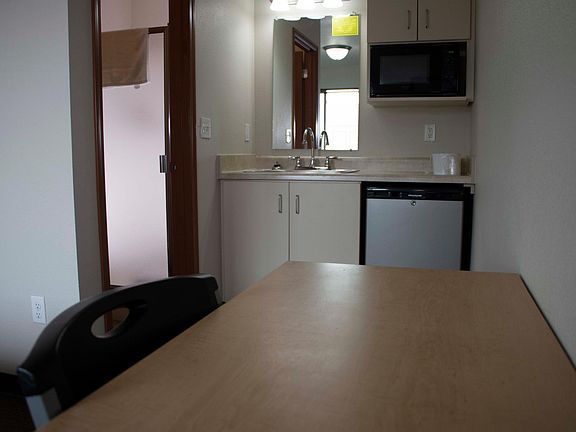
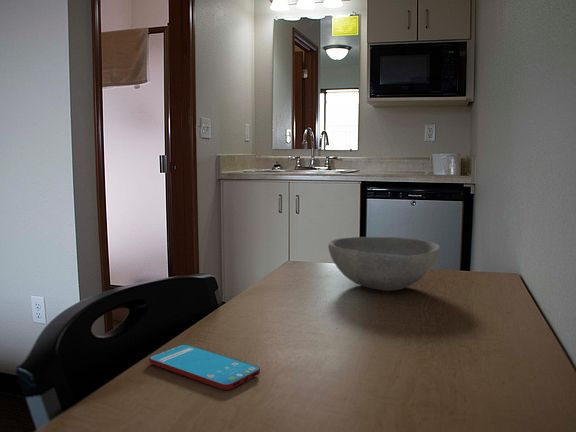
+ smartphone [148,344,261,391]
+ bowl [327,236,441,292]
